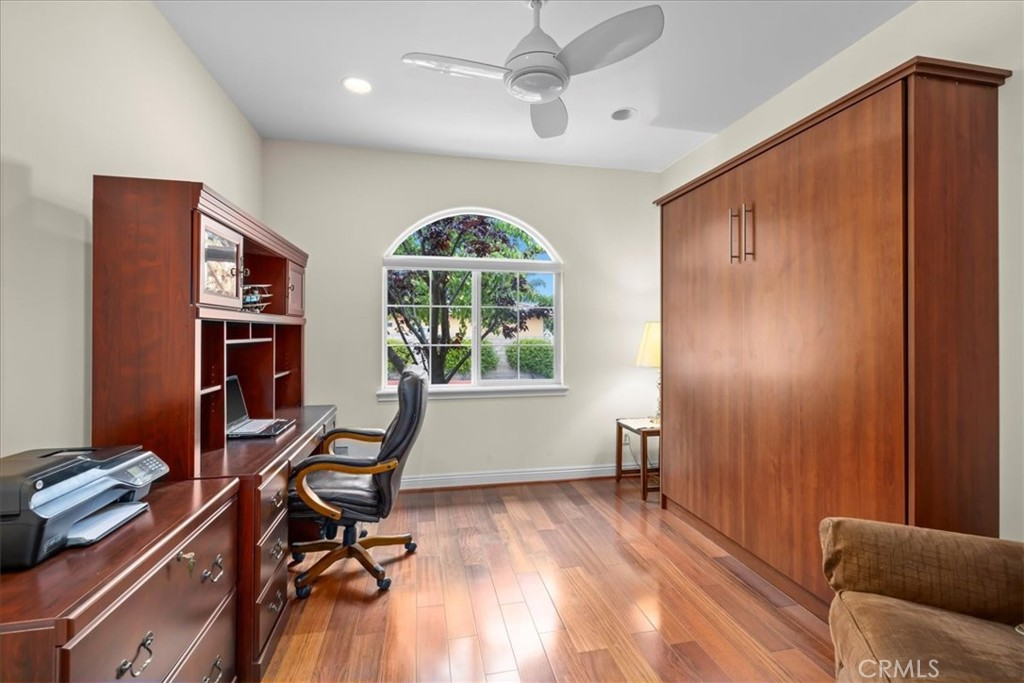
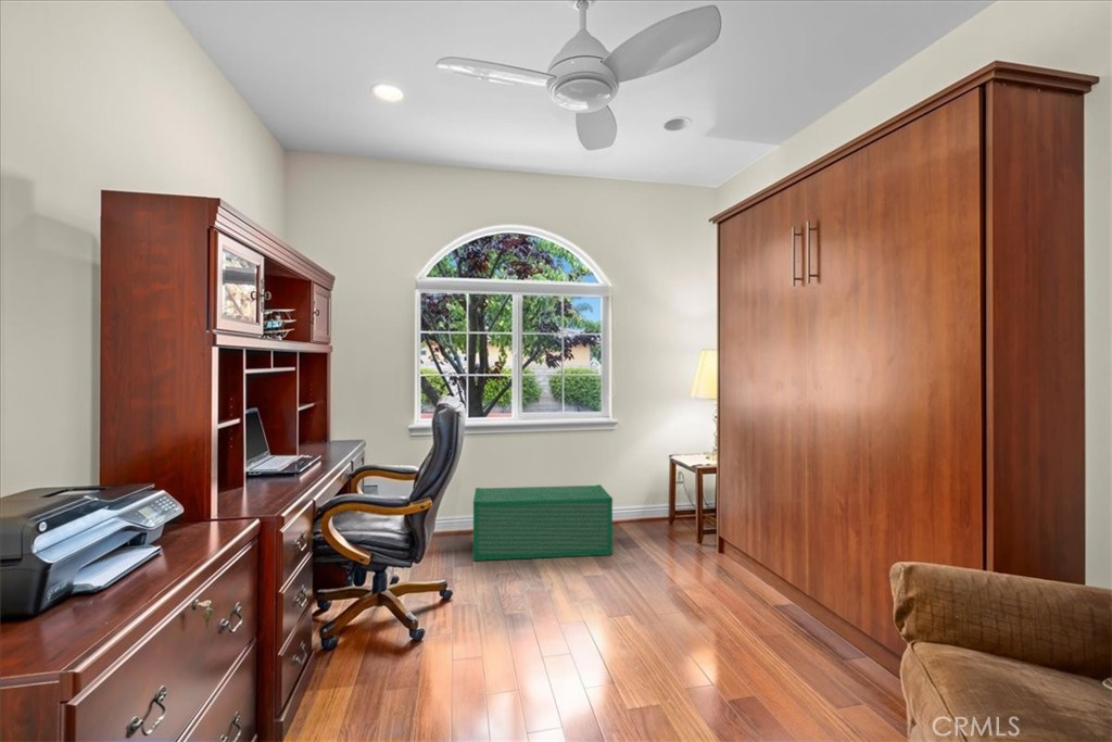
+ storage bin [472,483,614,562]
